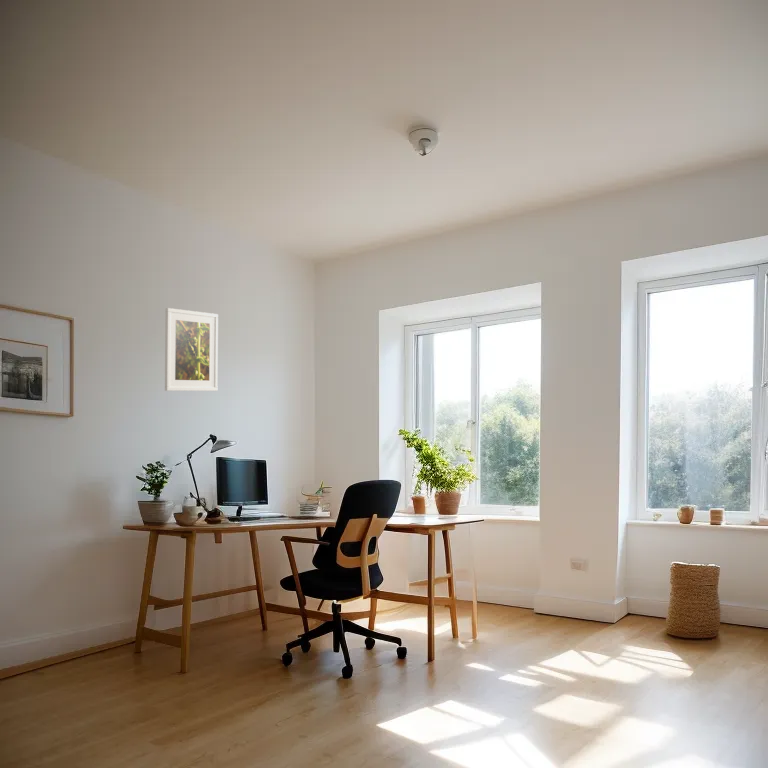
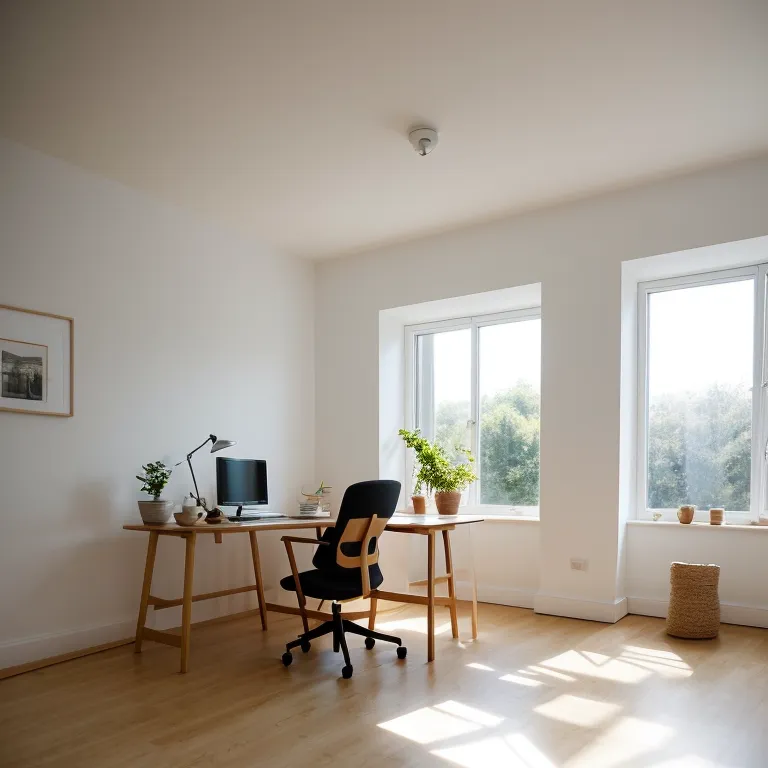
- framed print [164,307,219,392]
